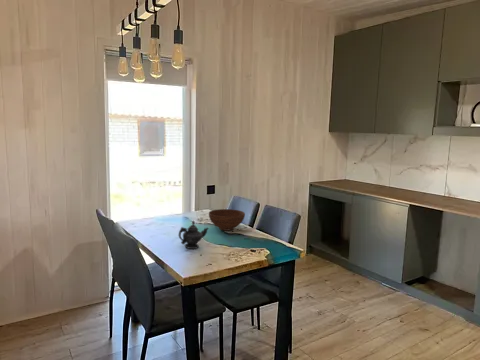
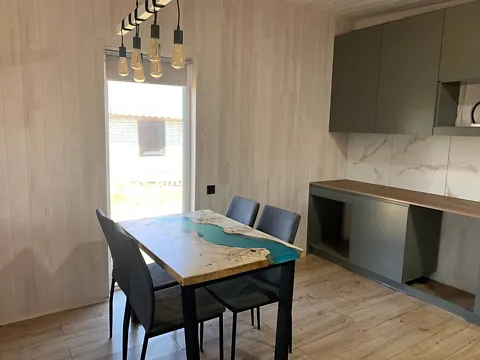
- teapot [178,220,210,250]
- bowl [208,208,246,232]
